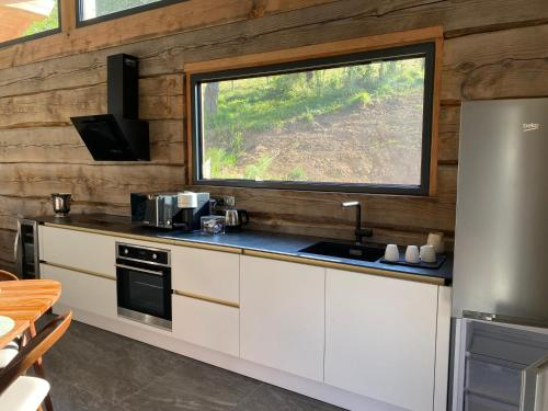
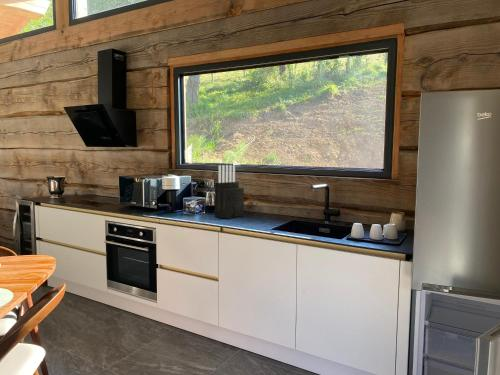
+ knife block [214,164,245,219]
